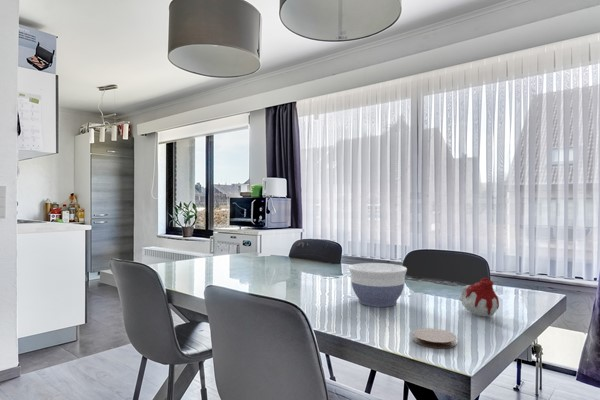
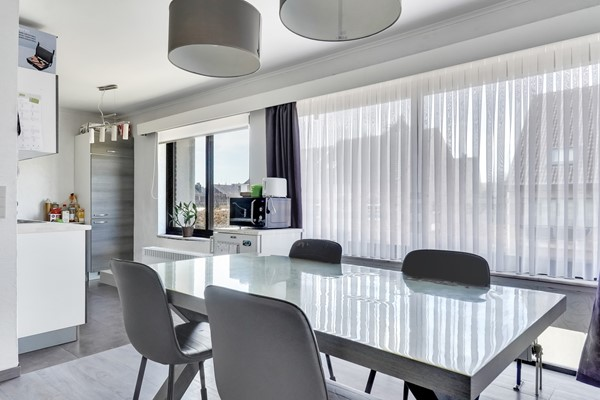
- coaster [412,327,458,349]
- candle [458,277,500,317]
- bowl [348,262,408,308]
